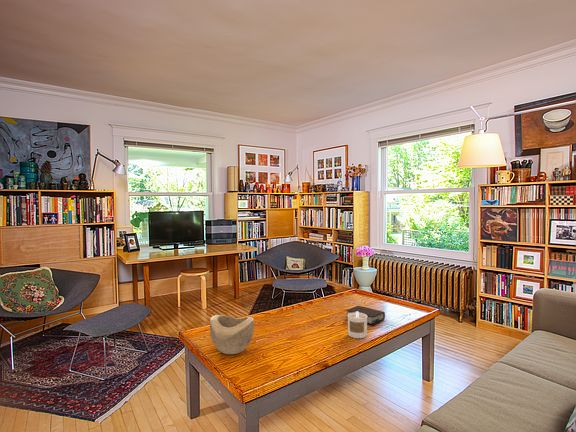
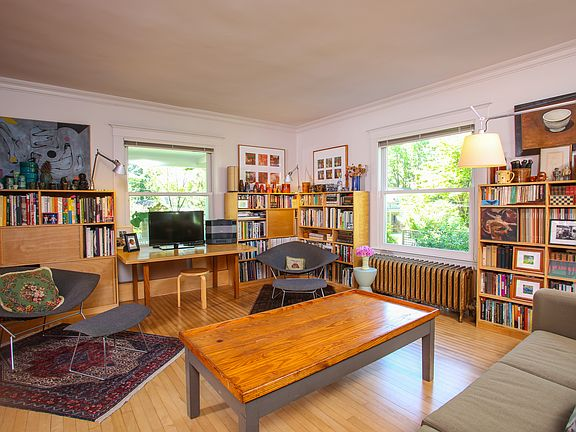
- decorative bowl [209,314,255,355]
- candle [347,312,368,339]
- bible [345,305,386,326]
